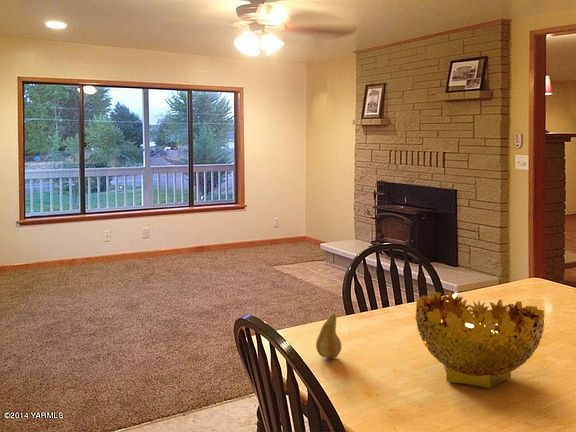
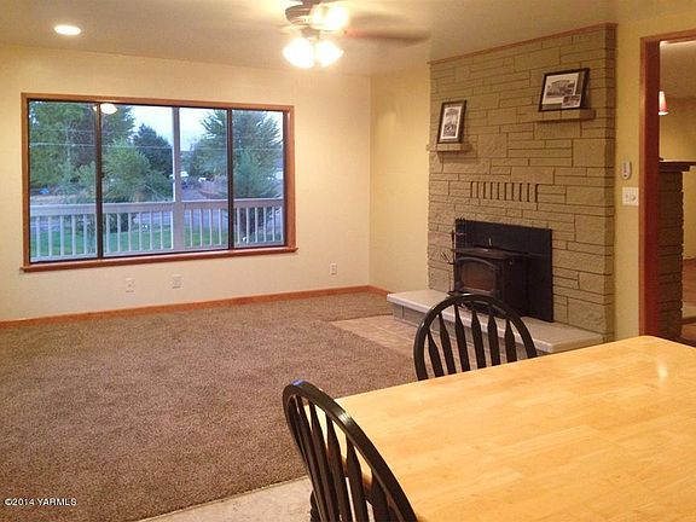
- decorative bowl [414,291,546,389]
- fruit [315,312,342,359]
